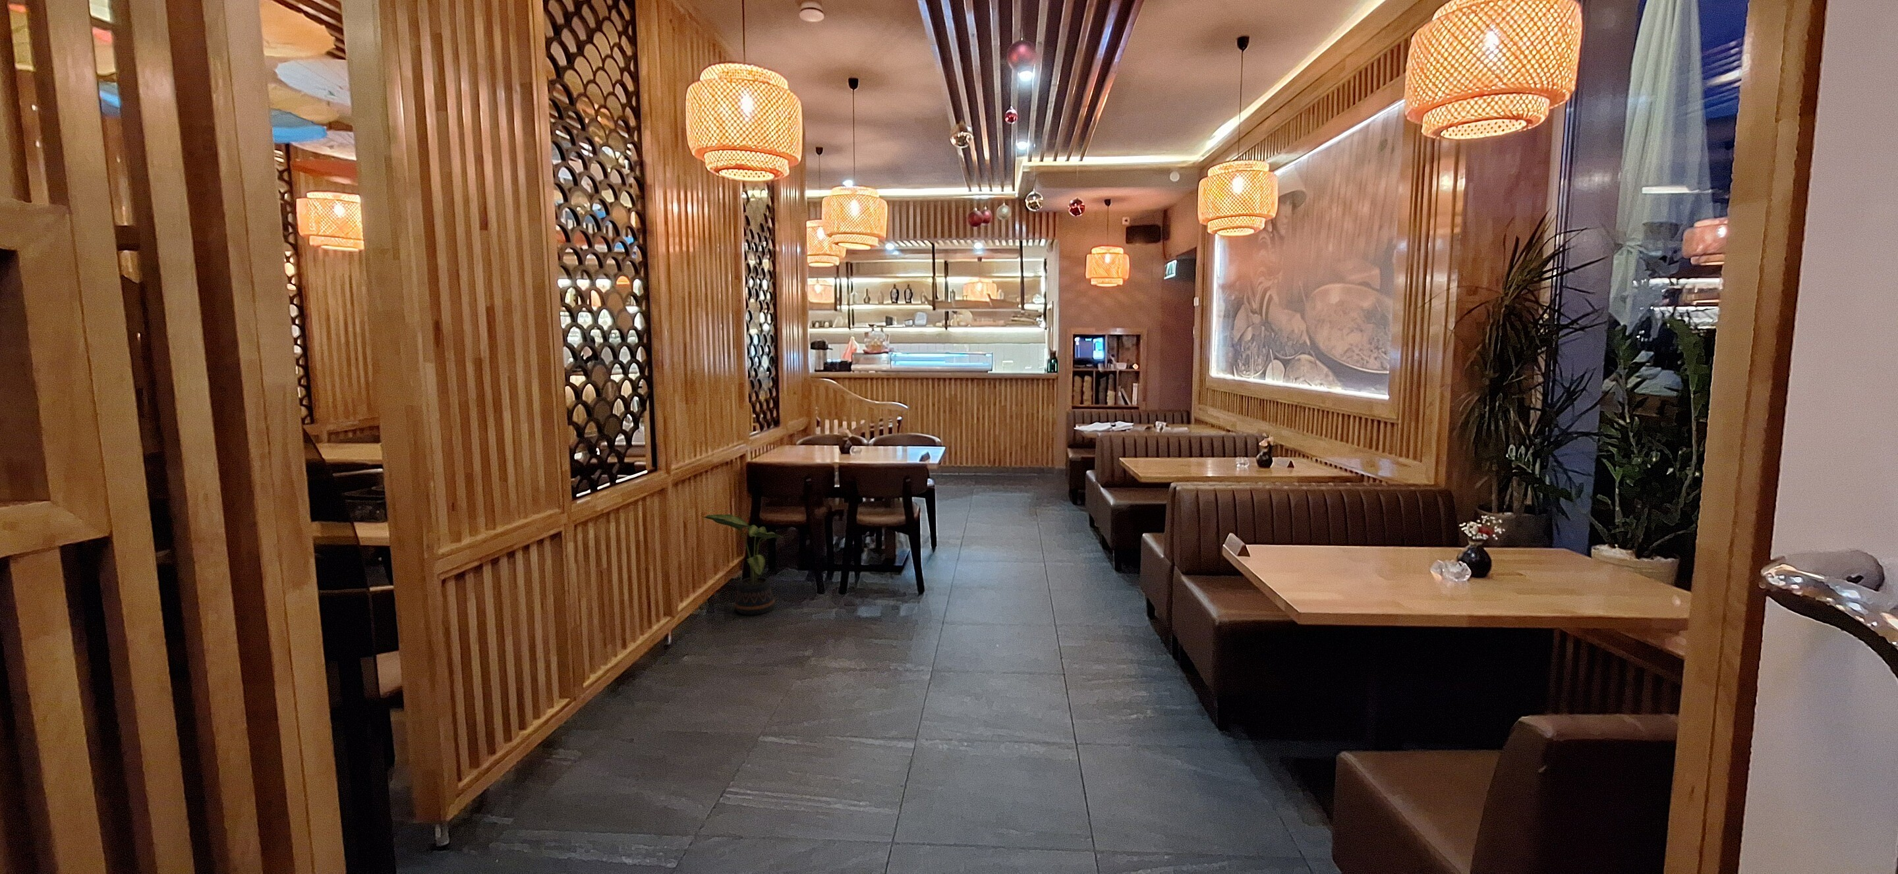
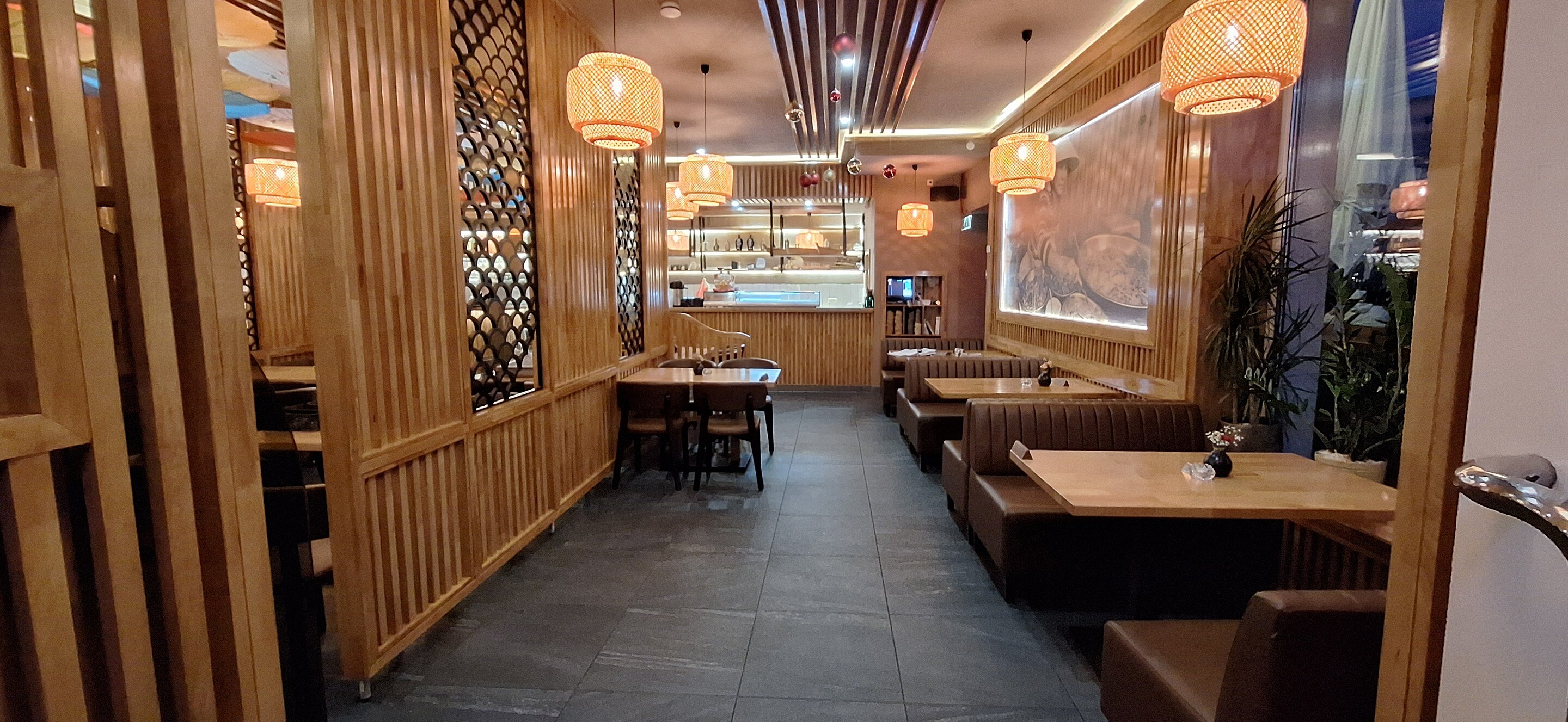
- potted plant [702,513,783,616]
